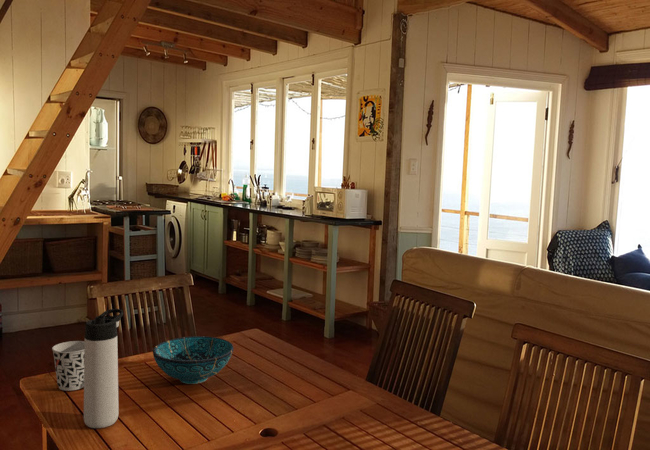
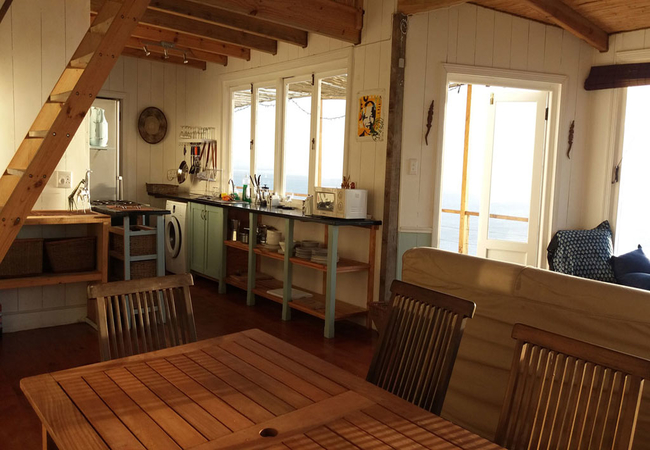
- decorative bowl [152,335,235,385]
- cup [51,340,85,392]
- thermos bottle [83,308,124,429]
